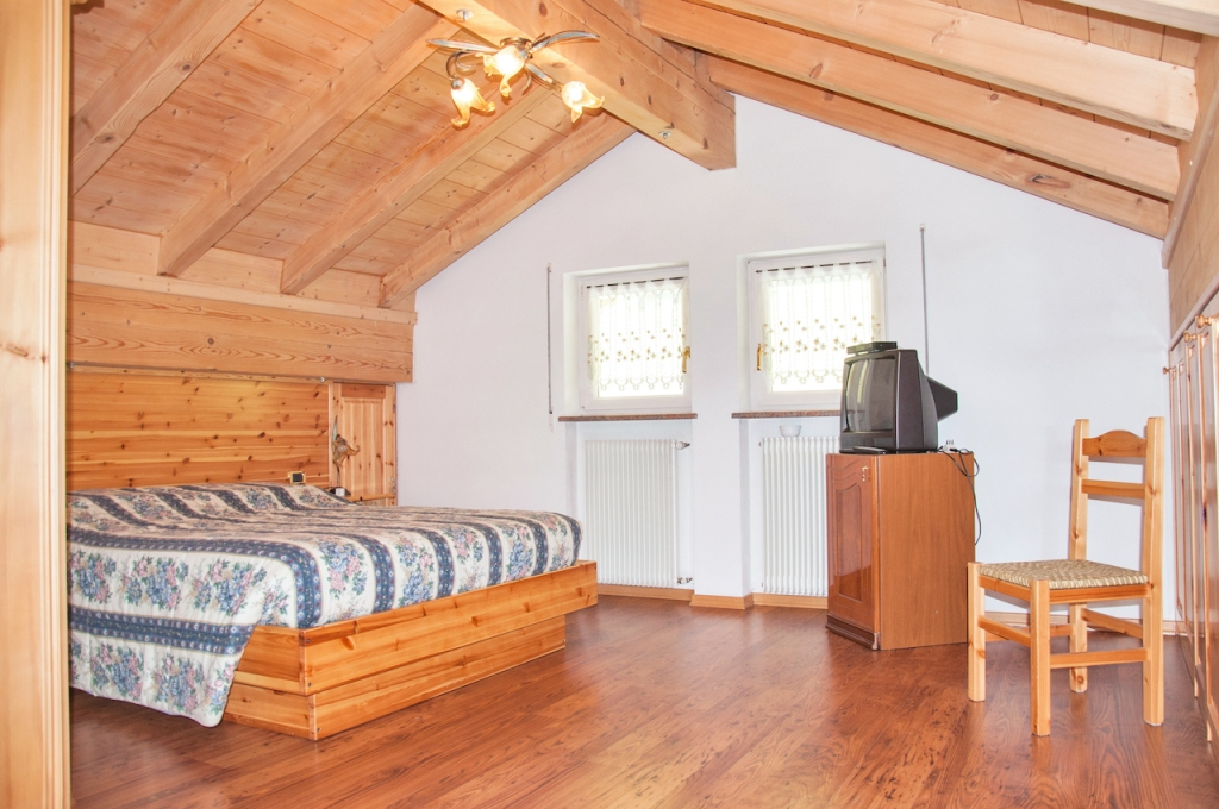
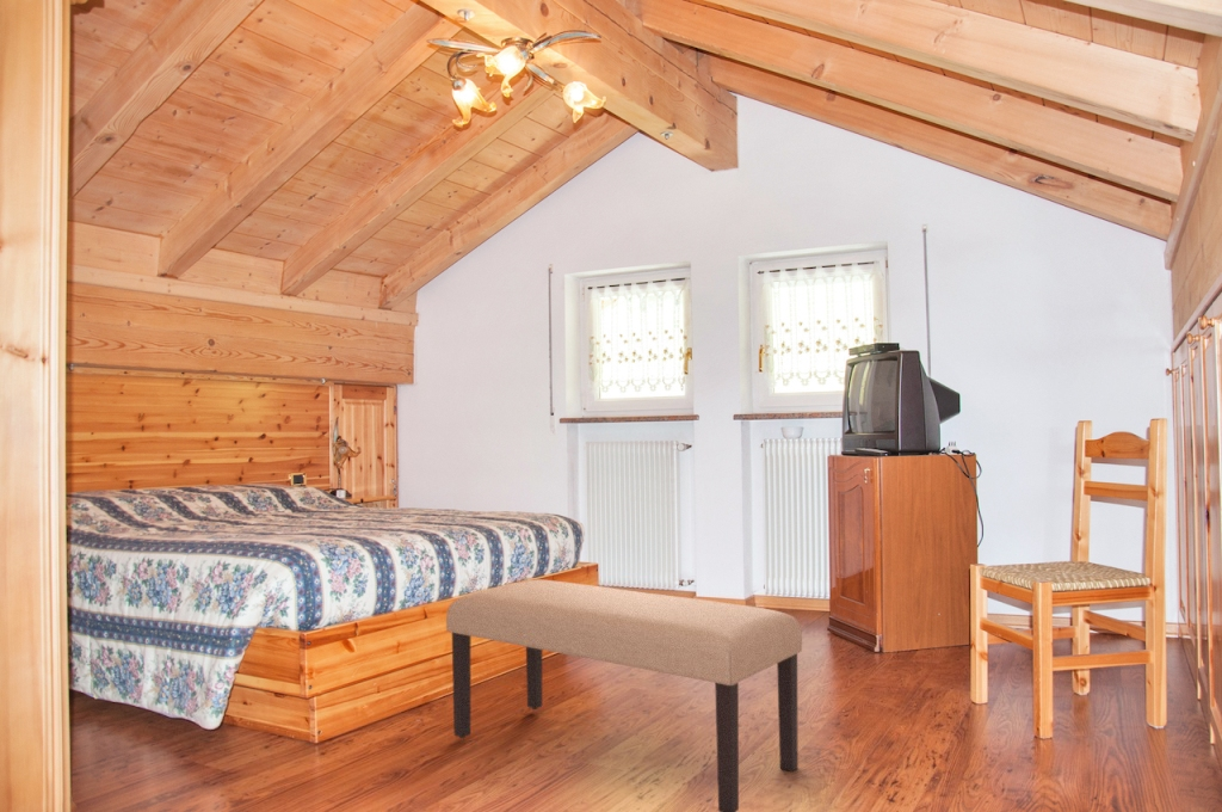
+ bench [445,578,803,812]
